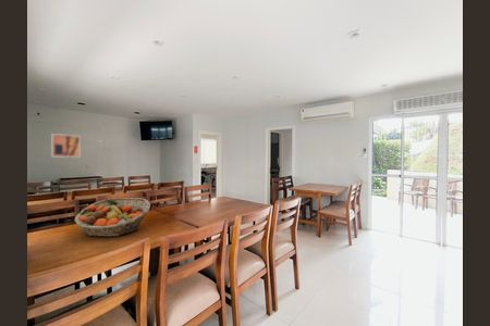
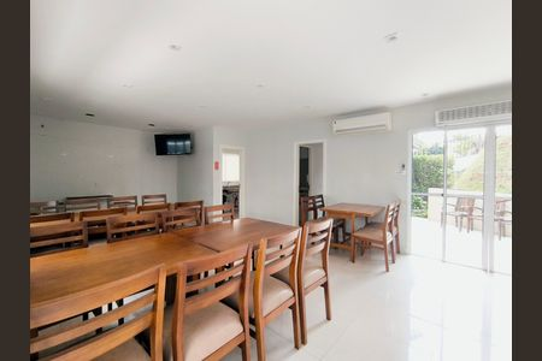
- wall art [50,133,82,159]
- fruit basket [73,197,151,238]
